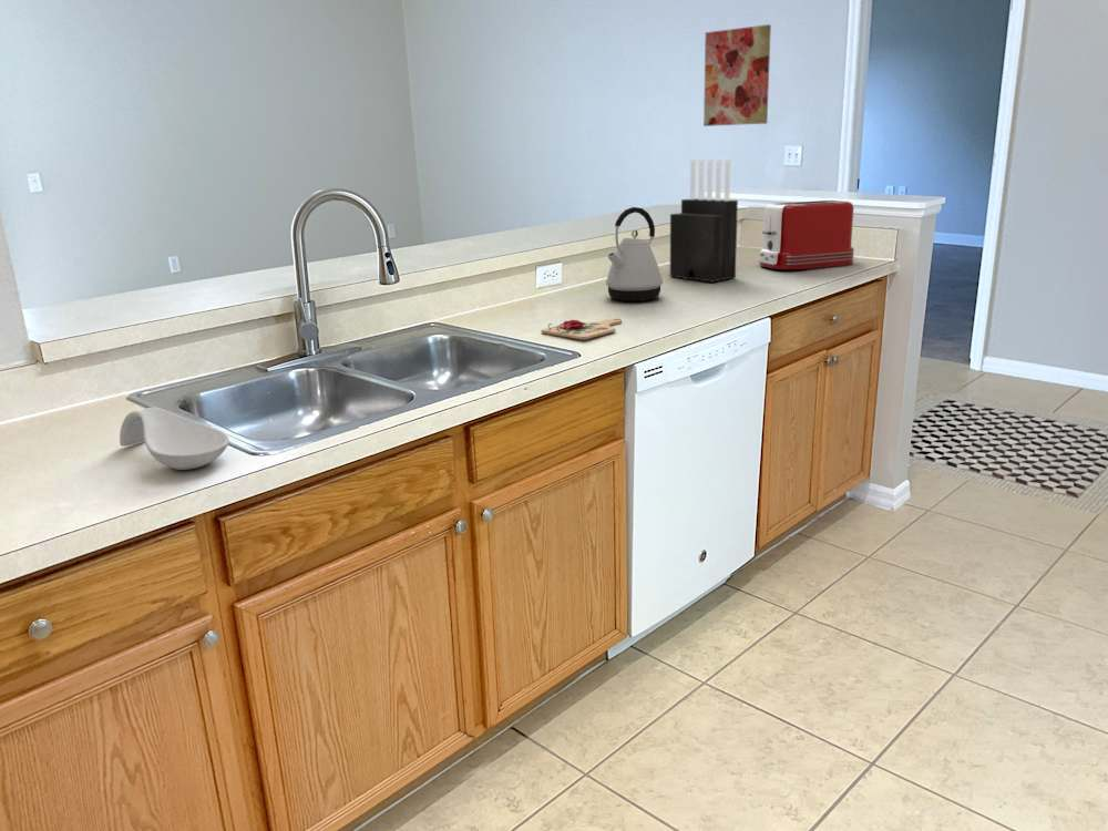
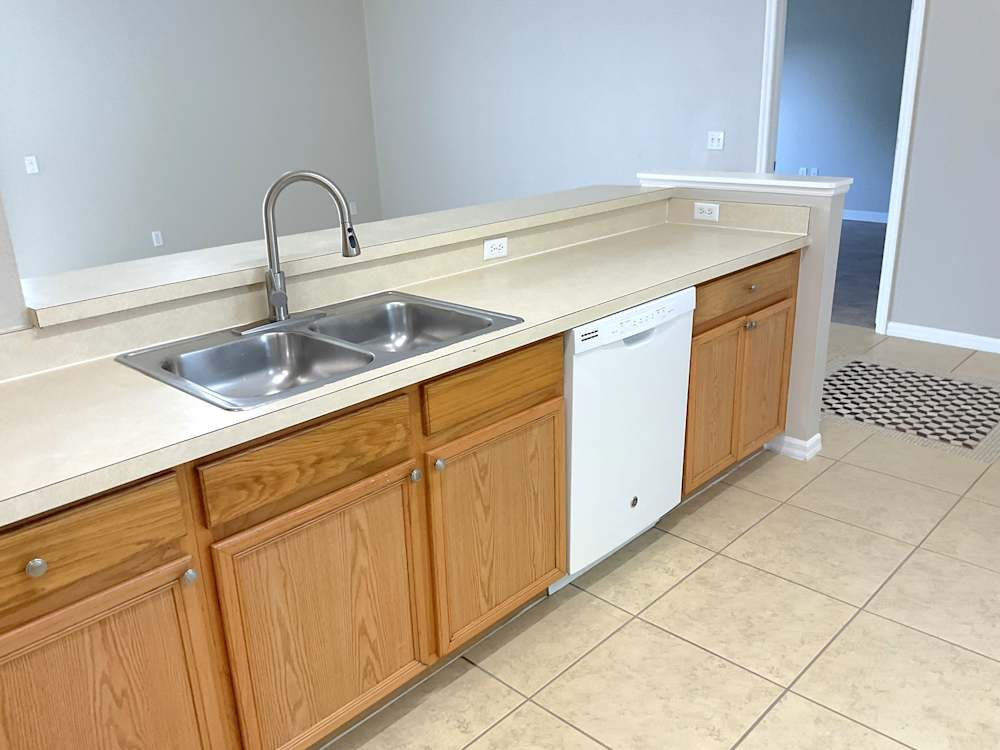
- spoon rest [119,406,230,471]
- toaster [759,199,855,270]
- knife block [669,158,739,284]
- kettle [605,206,664,302]
- wall art [702,23,772,127]
- cutting board [540,318,623,340]
